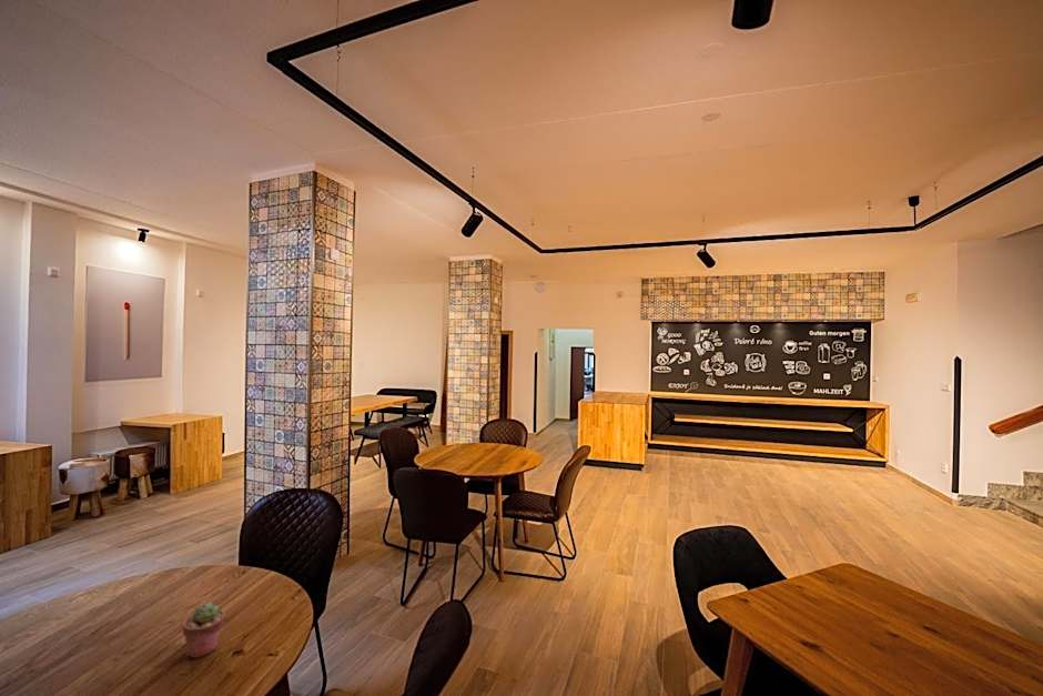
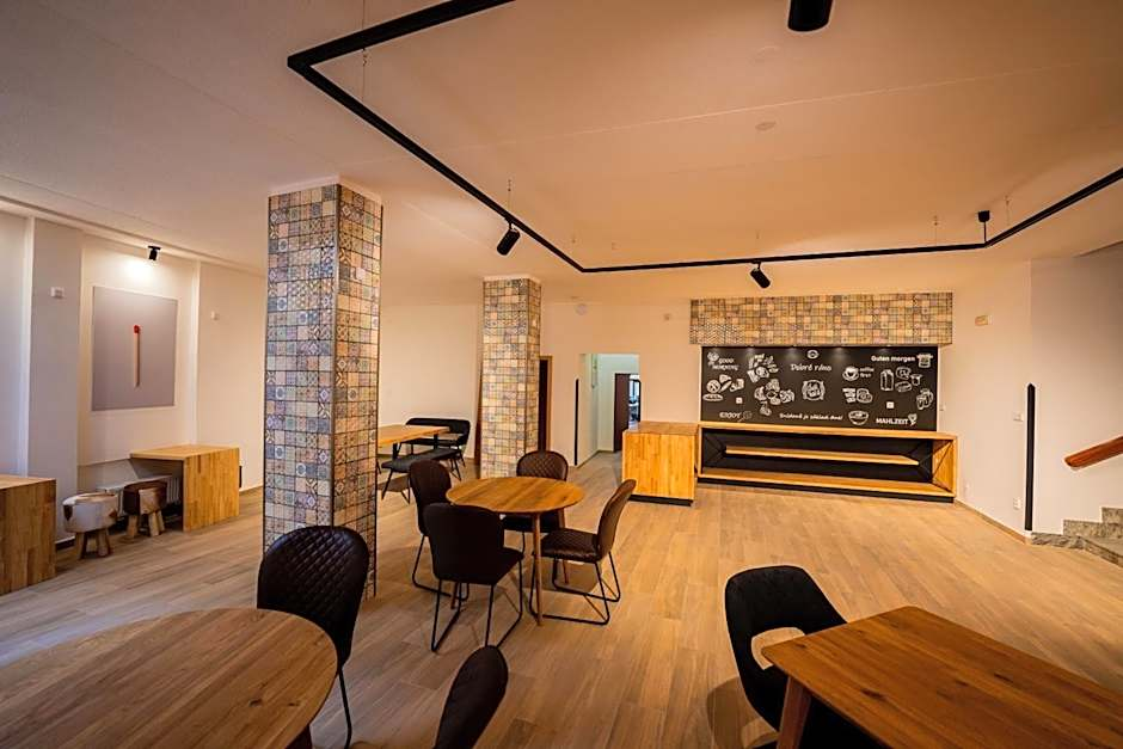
- potted succulent [181,602,226,659]
